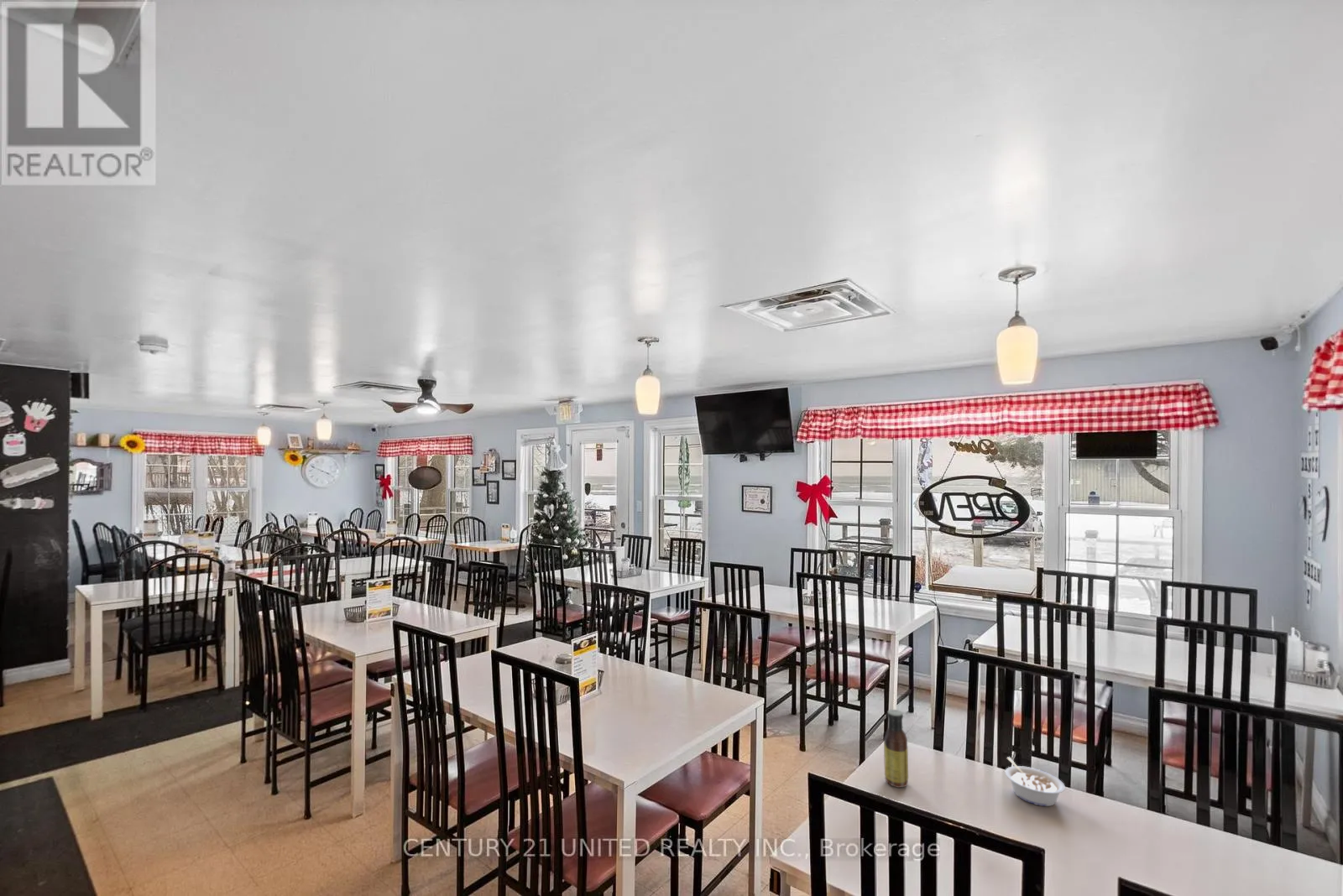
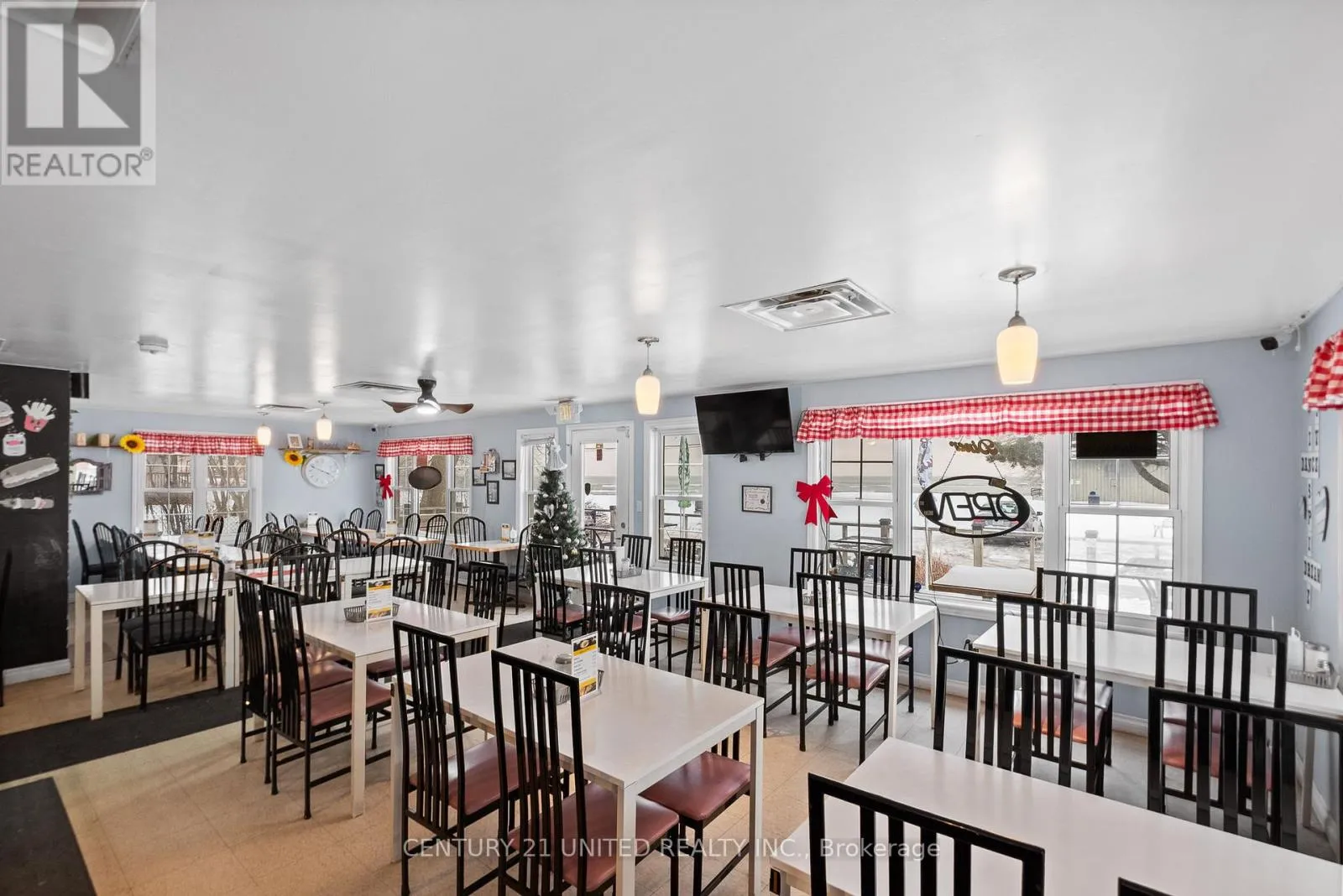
- legume [1004,756,1066,807]
- sauce bottle [883,709,909,789]
